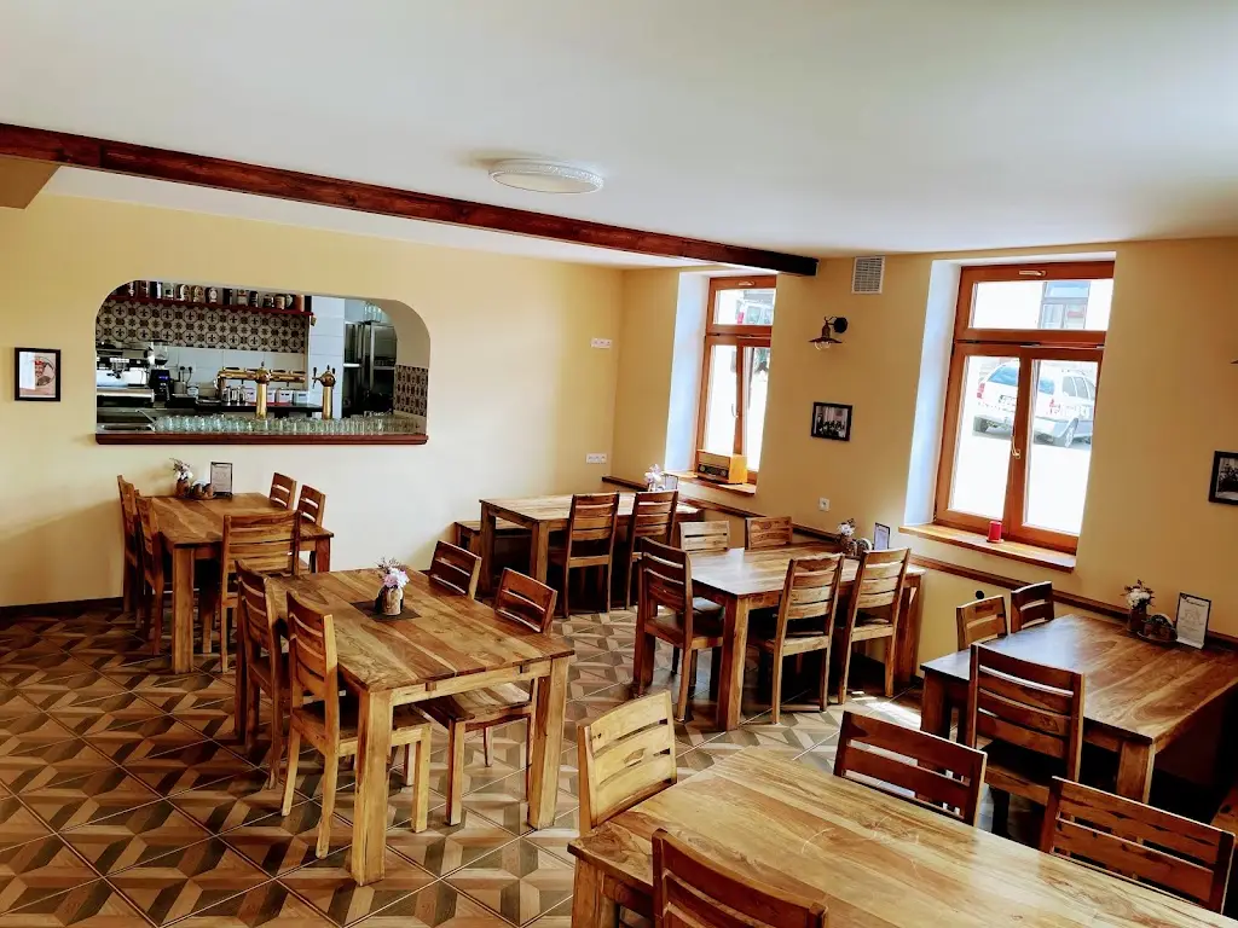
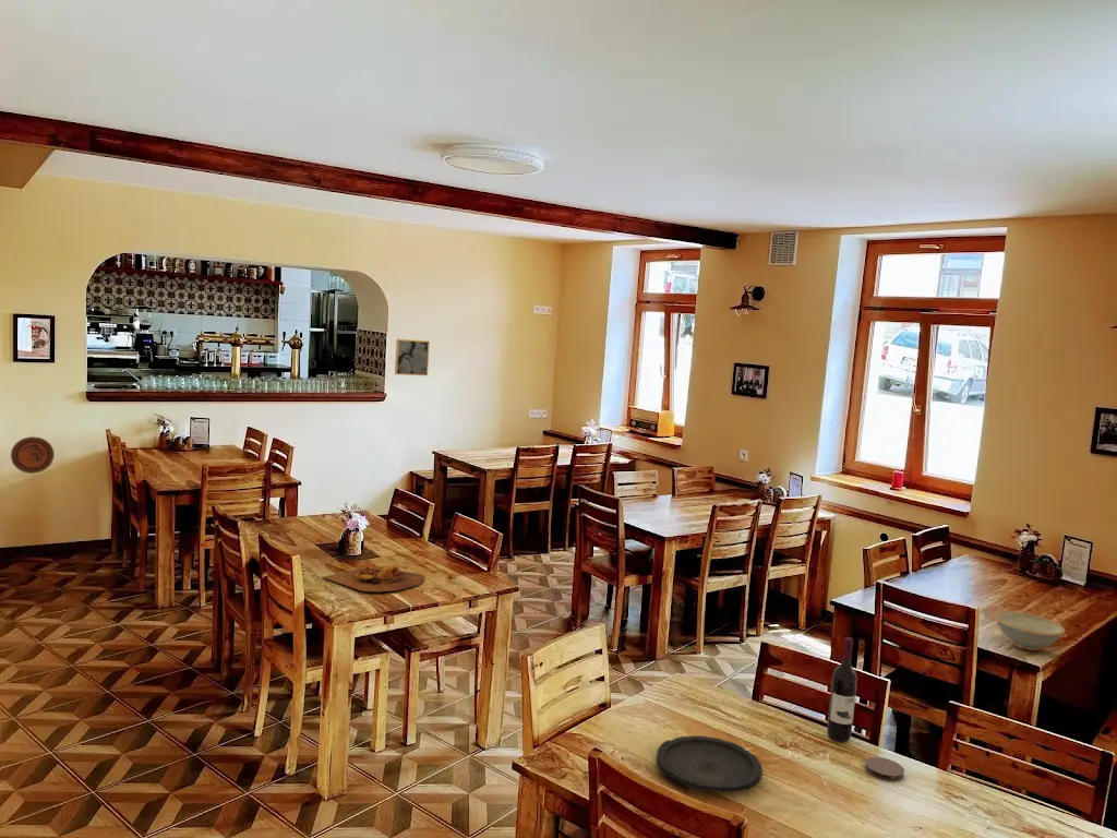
+ coaster [864,756,905,782]
+ plate [656,734,764,794]
+ bread [322,560,425,594]
+ dish [993,610,1066,651]
+ decorative plate [10,435,56,475]
+ wall art [394,338,431,376]
+ wine bottle [826,636,858,743]
